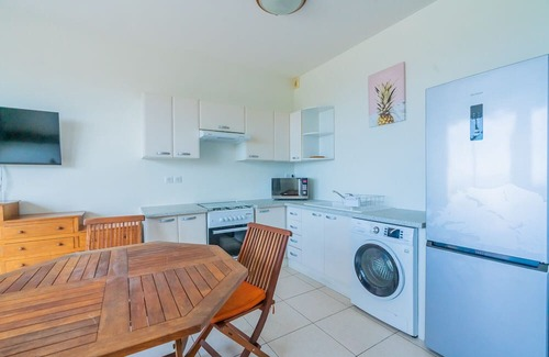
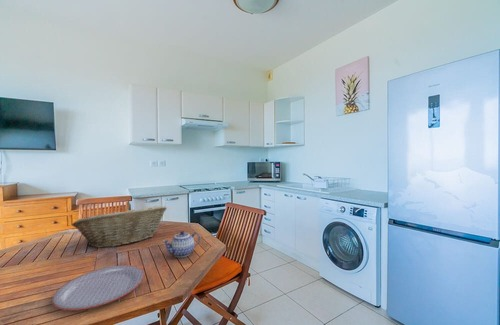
+ teapot [162,230,201,258]
+ fruit basket [71,205,167,249]
+ plate [51,264,145,311]
